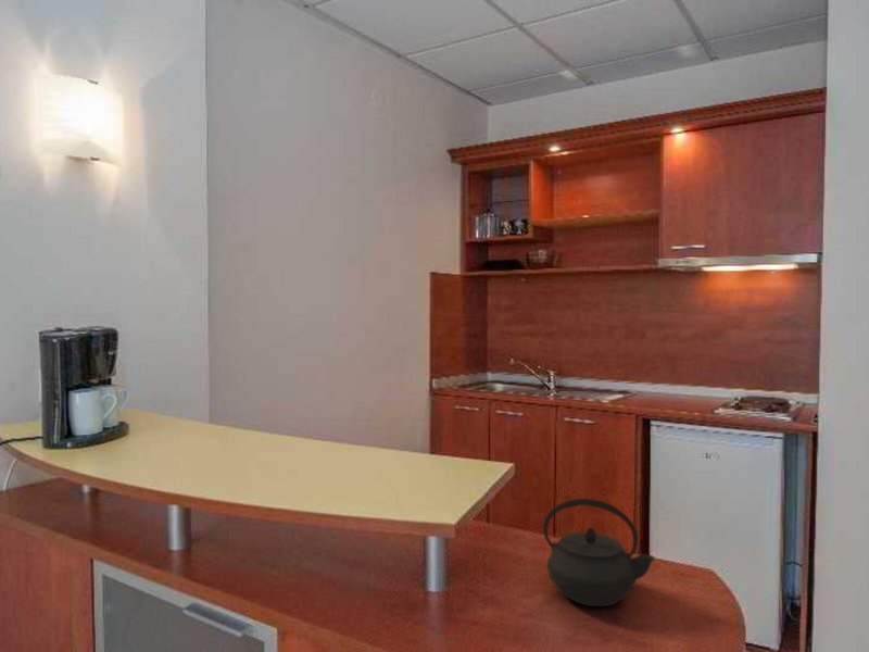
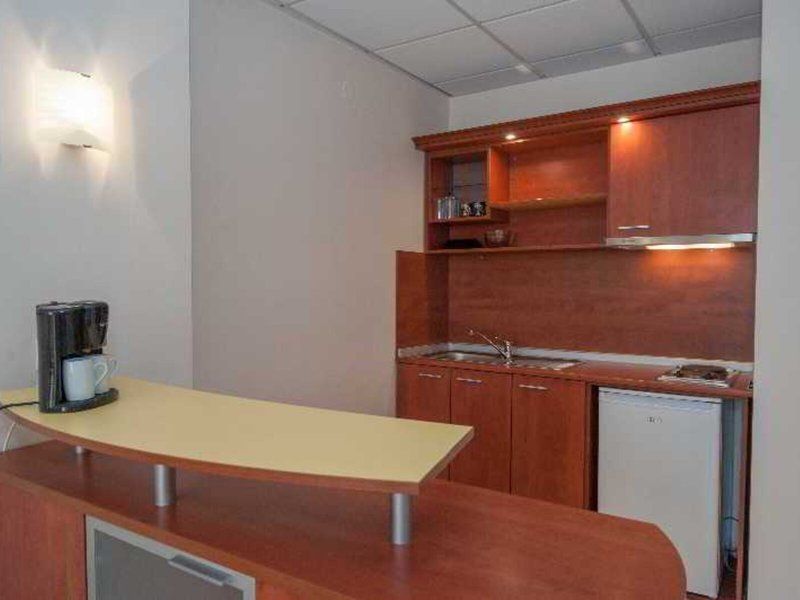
- kettle [542,498,656,607]
